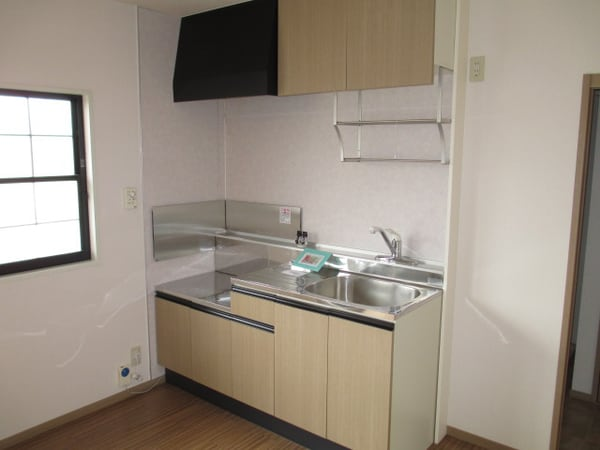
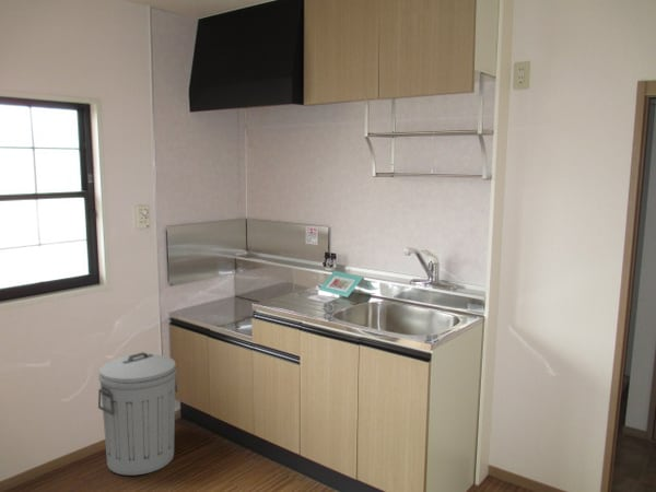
+ trash can [97,351,178,476]
